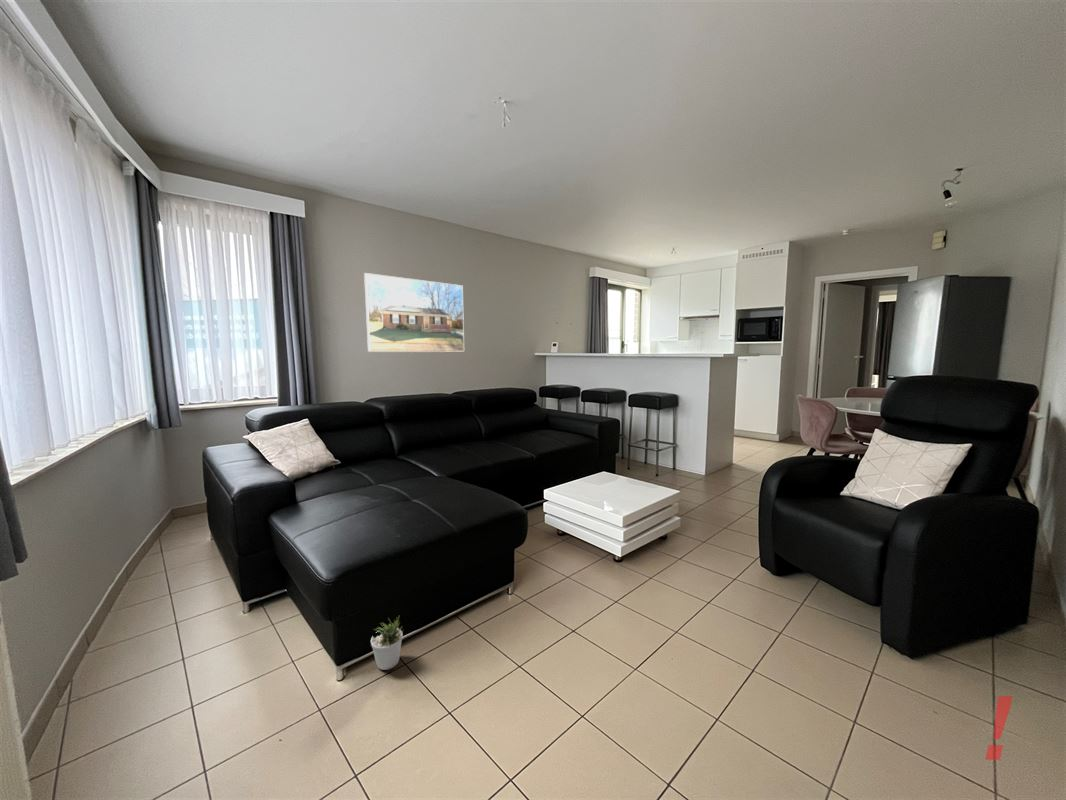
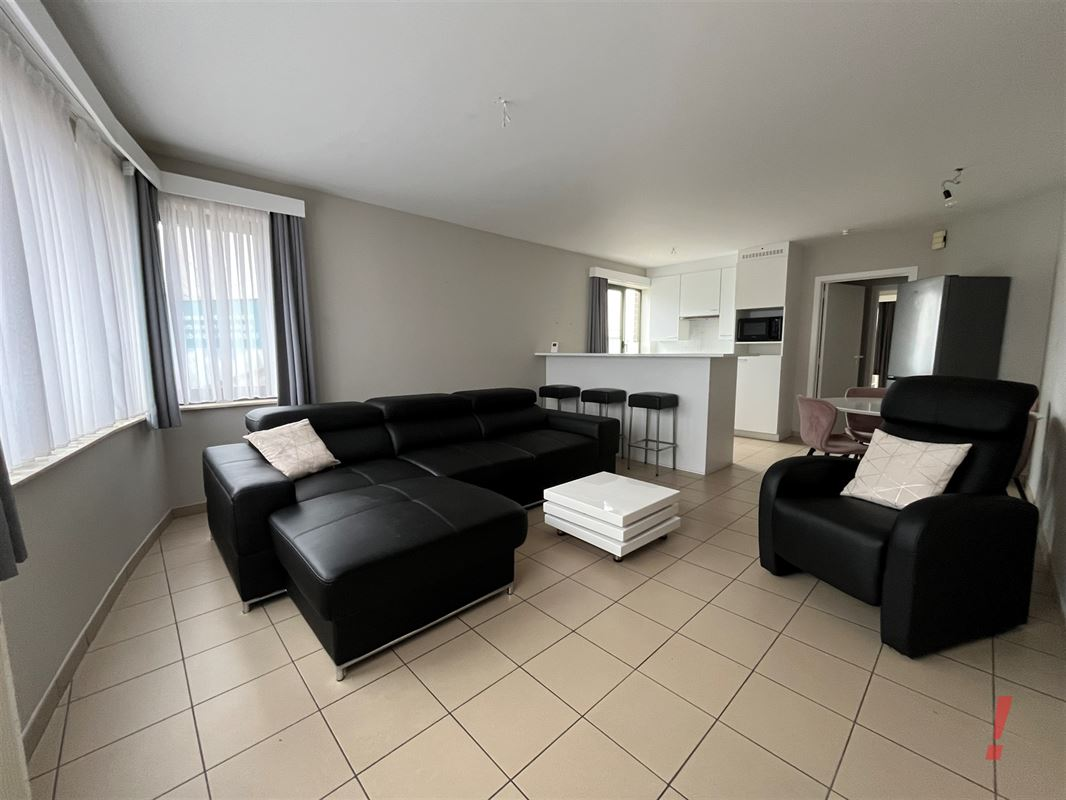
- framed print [363,272,465,353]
- potted plant [370,616,405,671]
